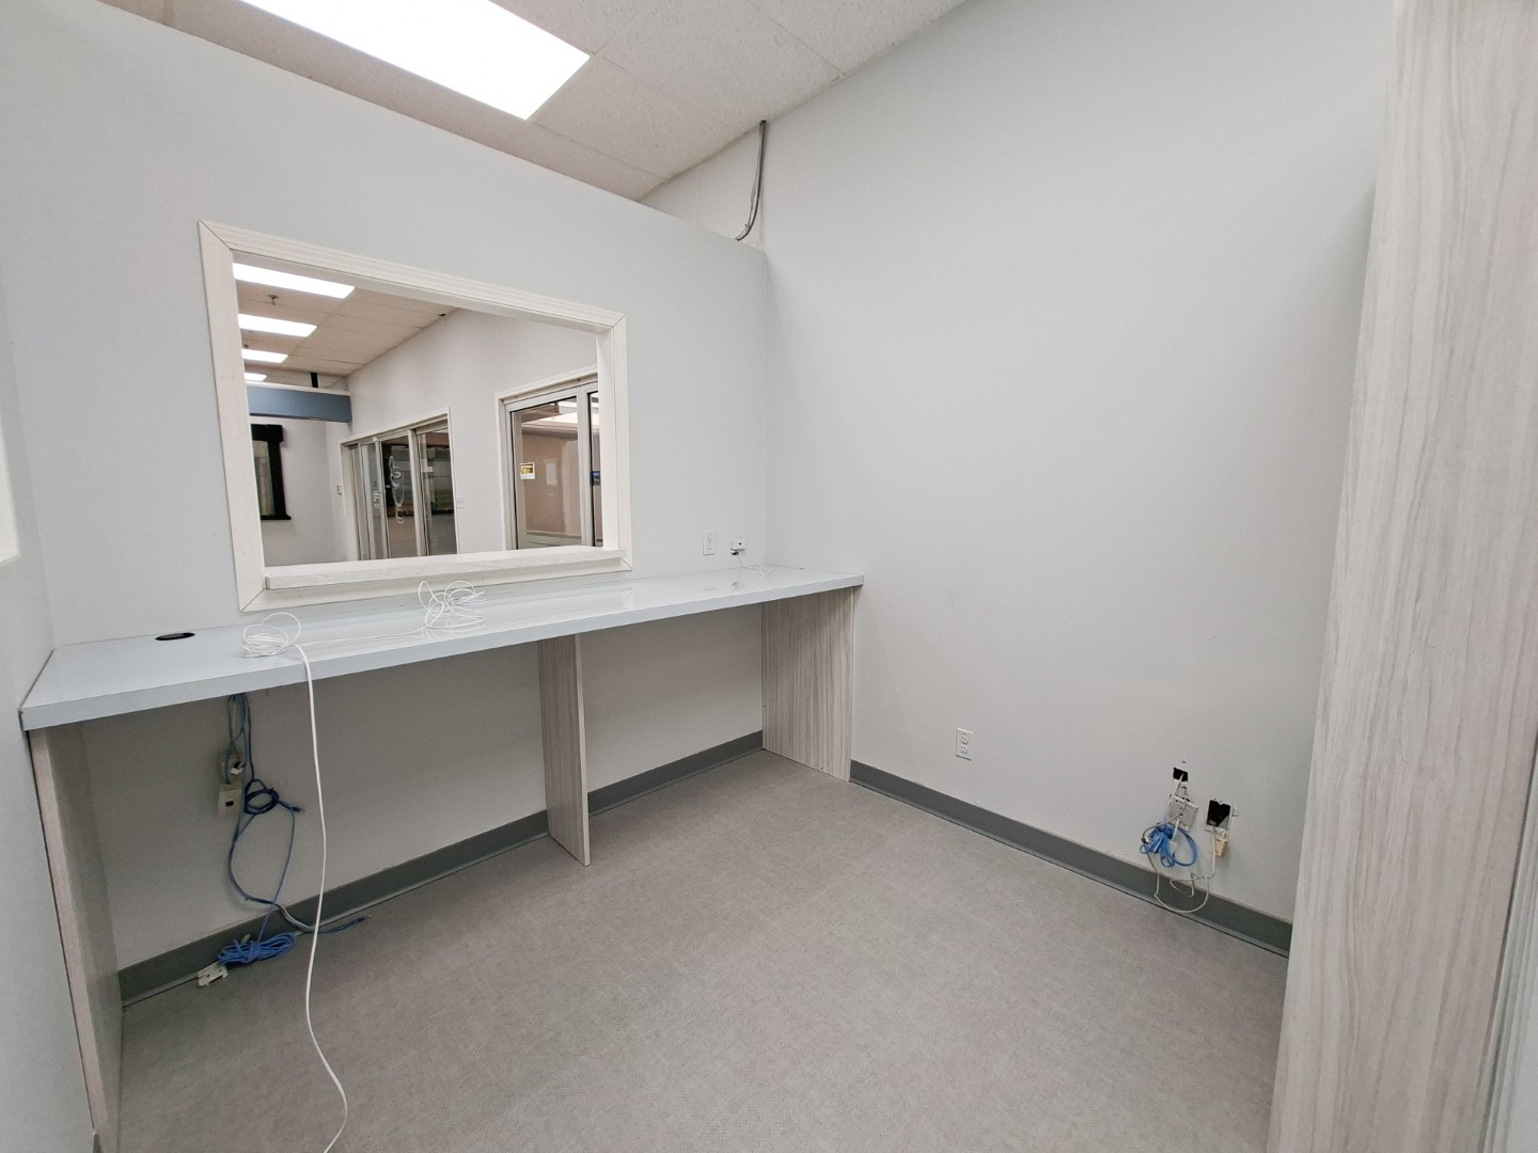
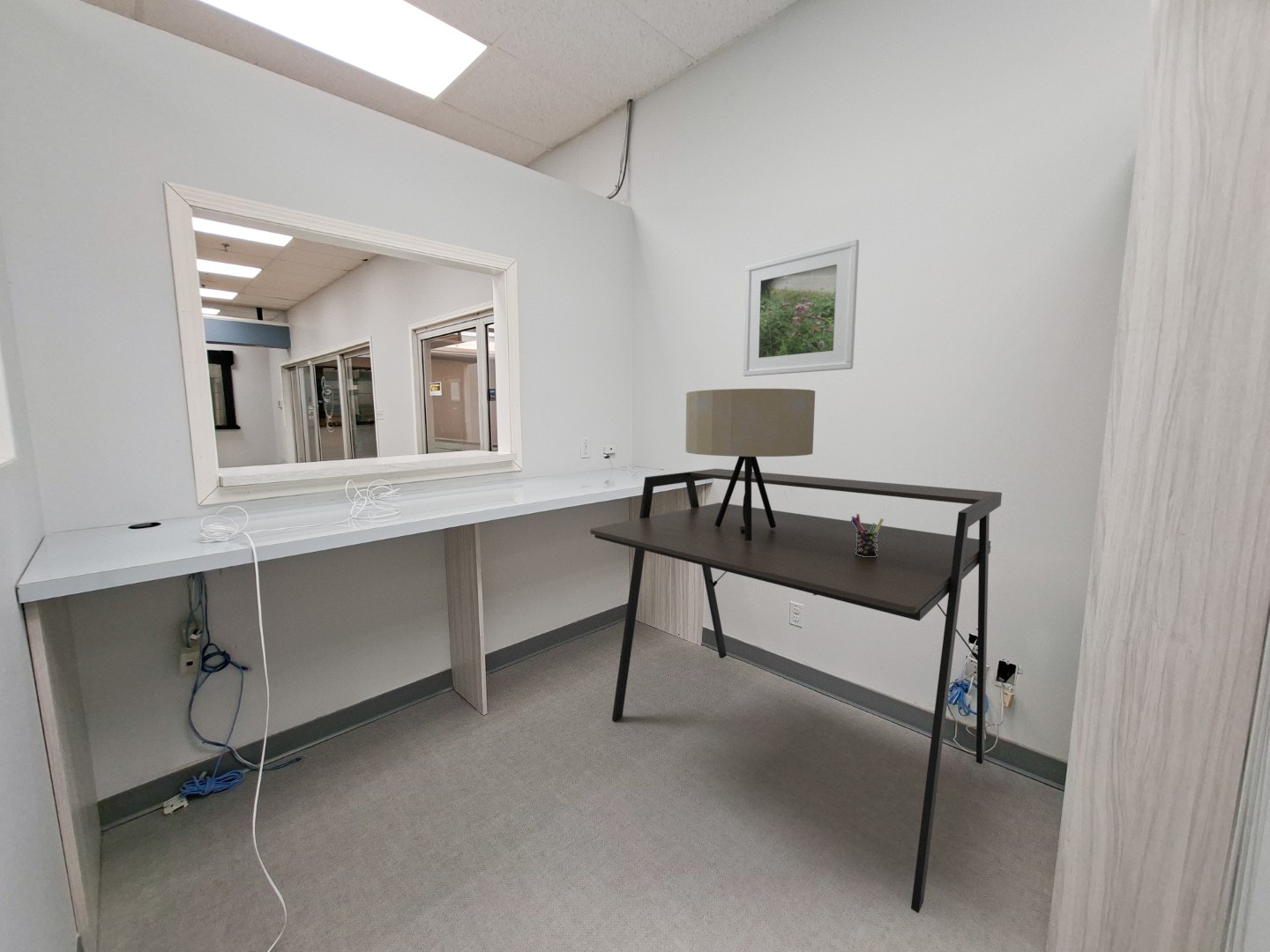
+ table lamp [685,388,816,541]
+ pen holder [850,513,885,557]
+ desk [589,468,1003,914]
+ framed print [742,238,860,377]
